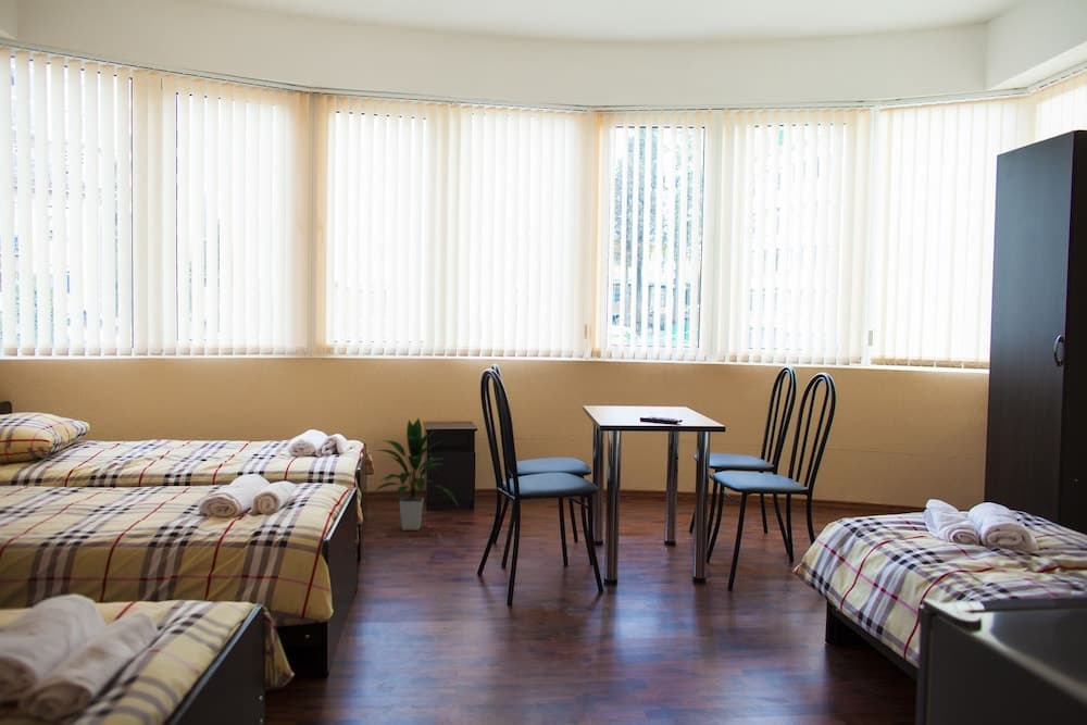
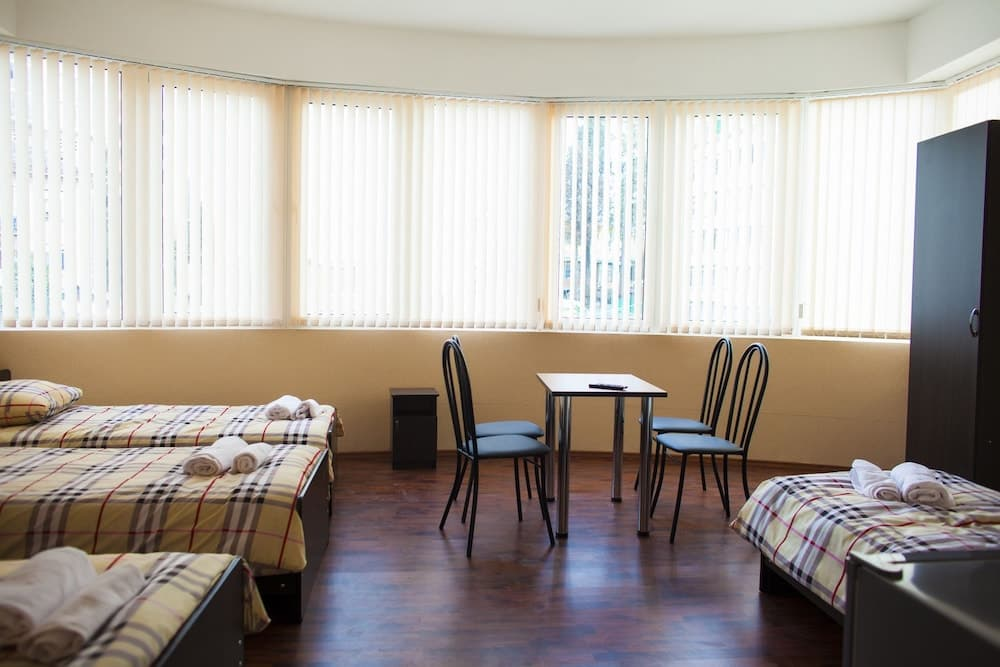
- indoor plant [373,417,459,532]
